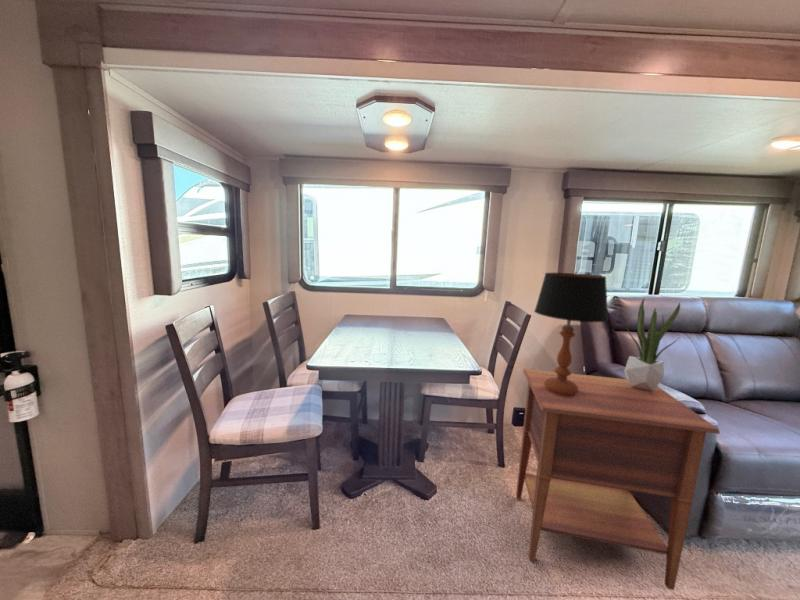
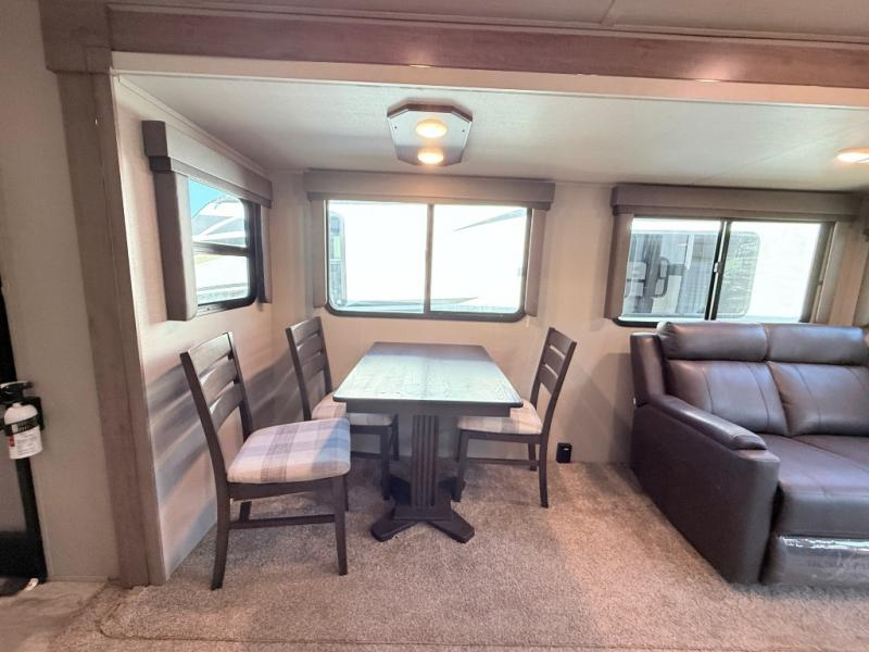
- nightstand [515,368,721,591]
- potted plant [623,297,681,391]
- table lamp [533,272,610,396]
